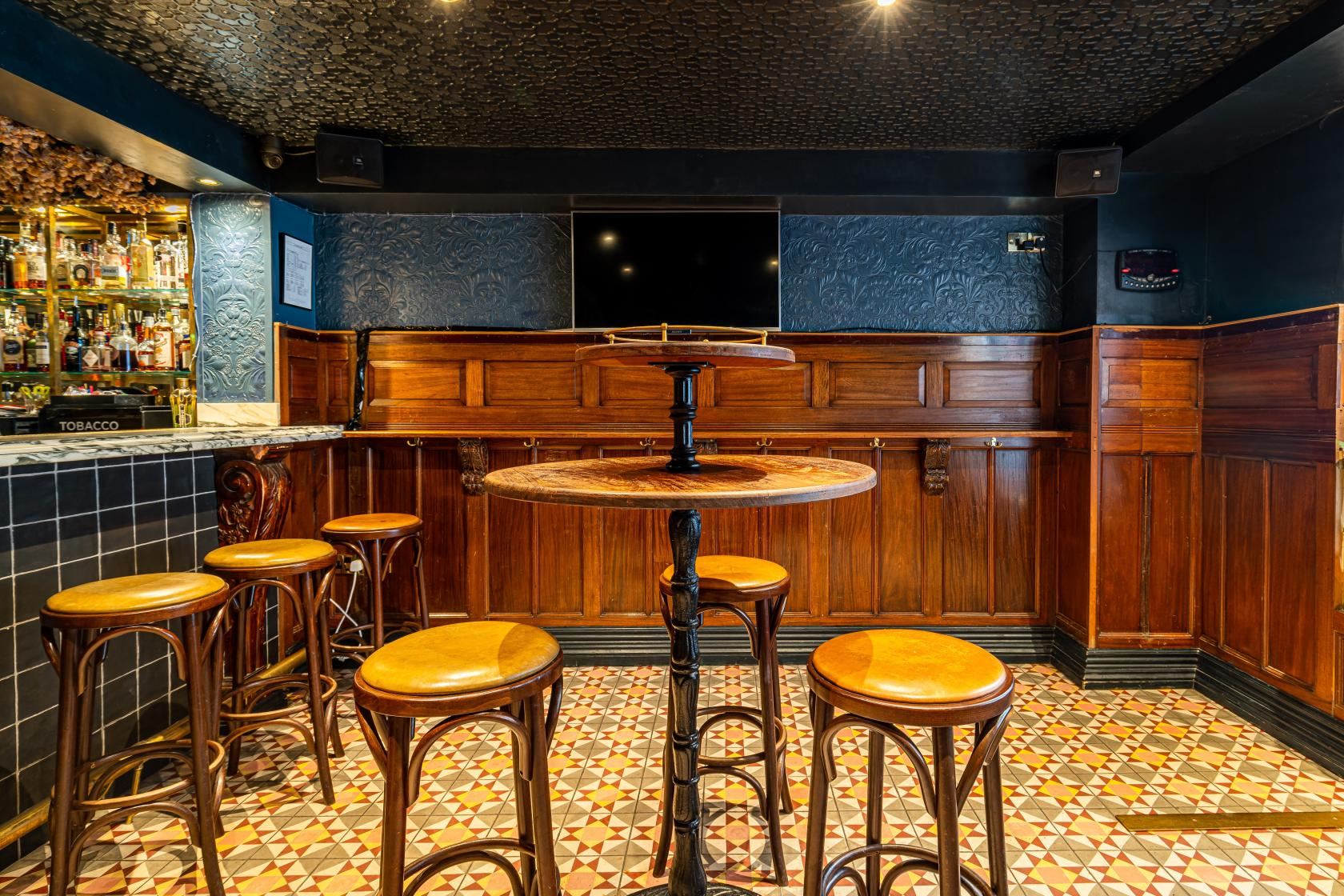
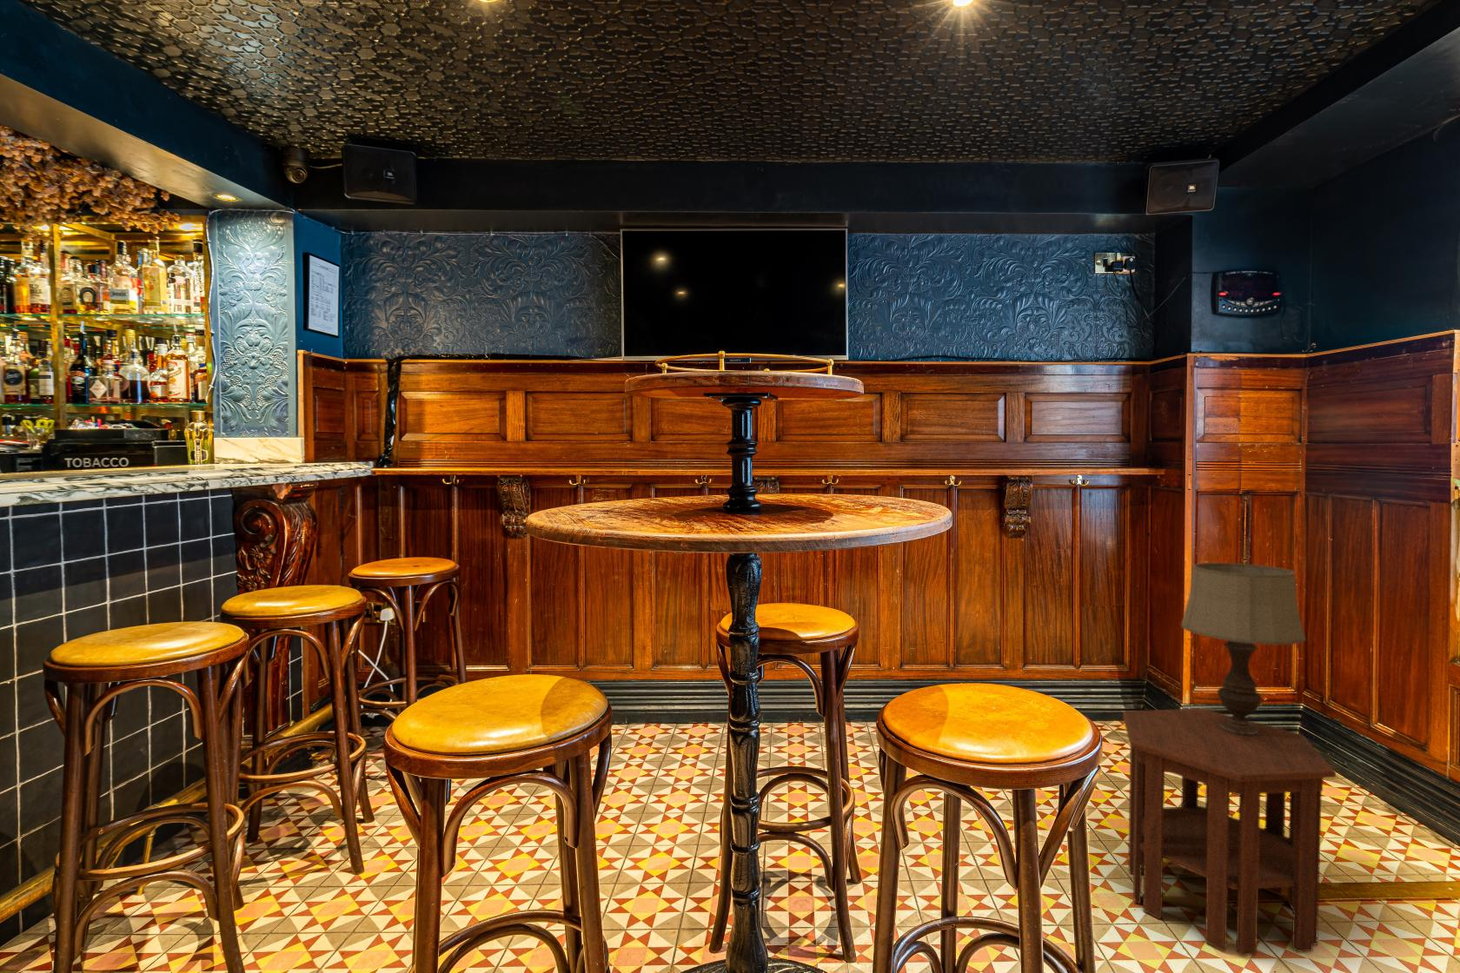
+ side table [1122,708,1336,957]
+ table lamp [1180,563,1307,736]
